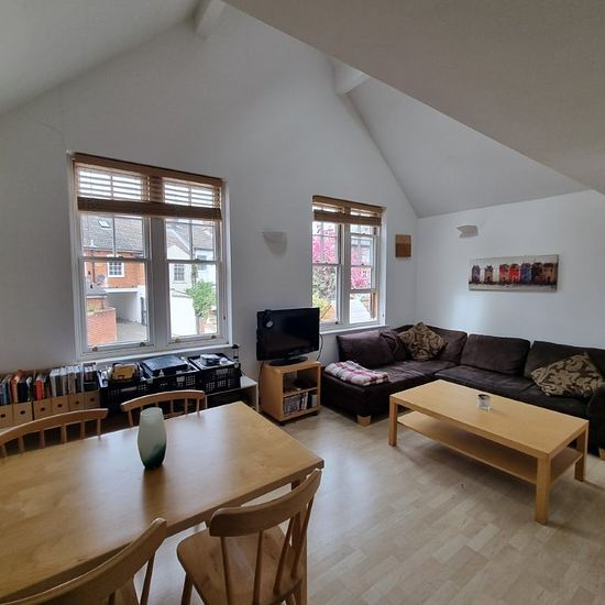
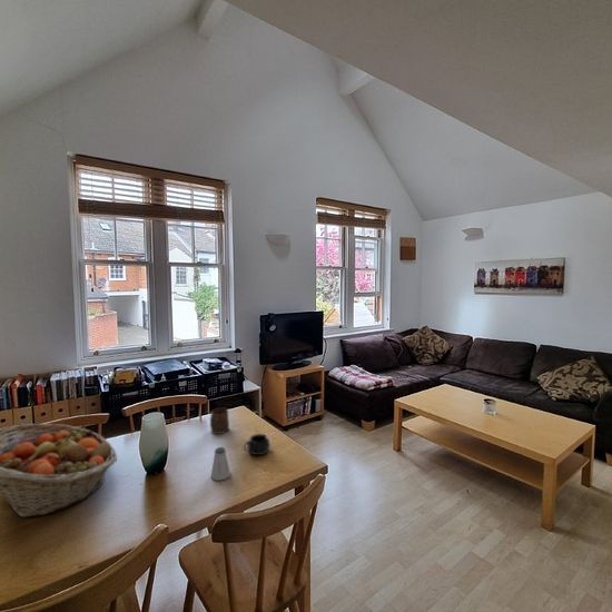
+ saltshaker [210,446,231,482]
+ cup [209,407,230,435]
+ fruit basket [0,423,118,519]
+ mug [243,433,272,456]
